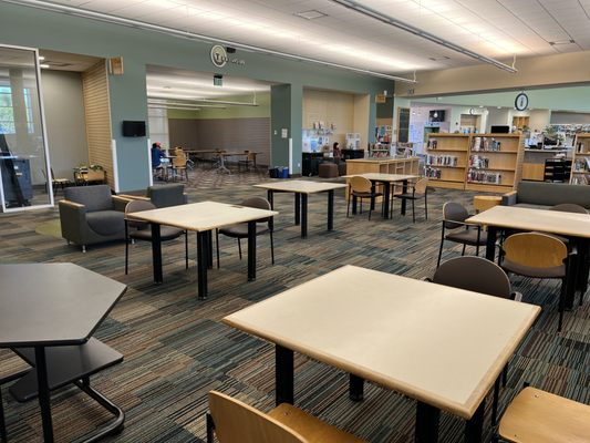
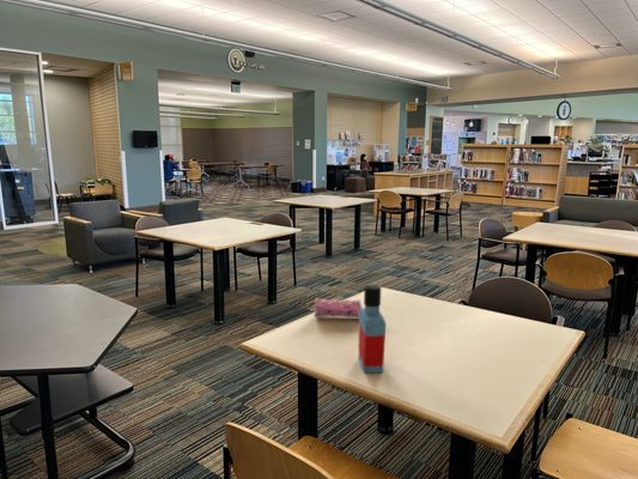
+ bottle [358,284,387,374]
+ pencil case [312,297,363,320]
